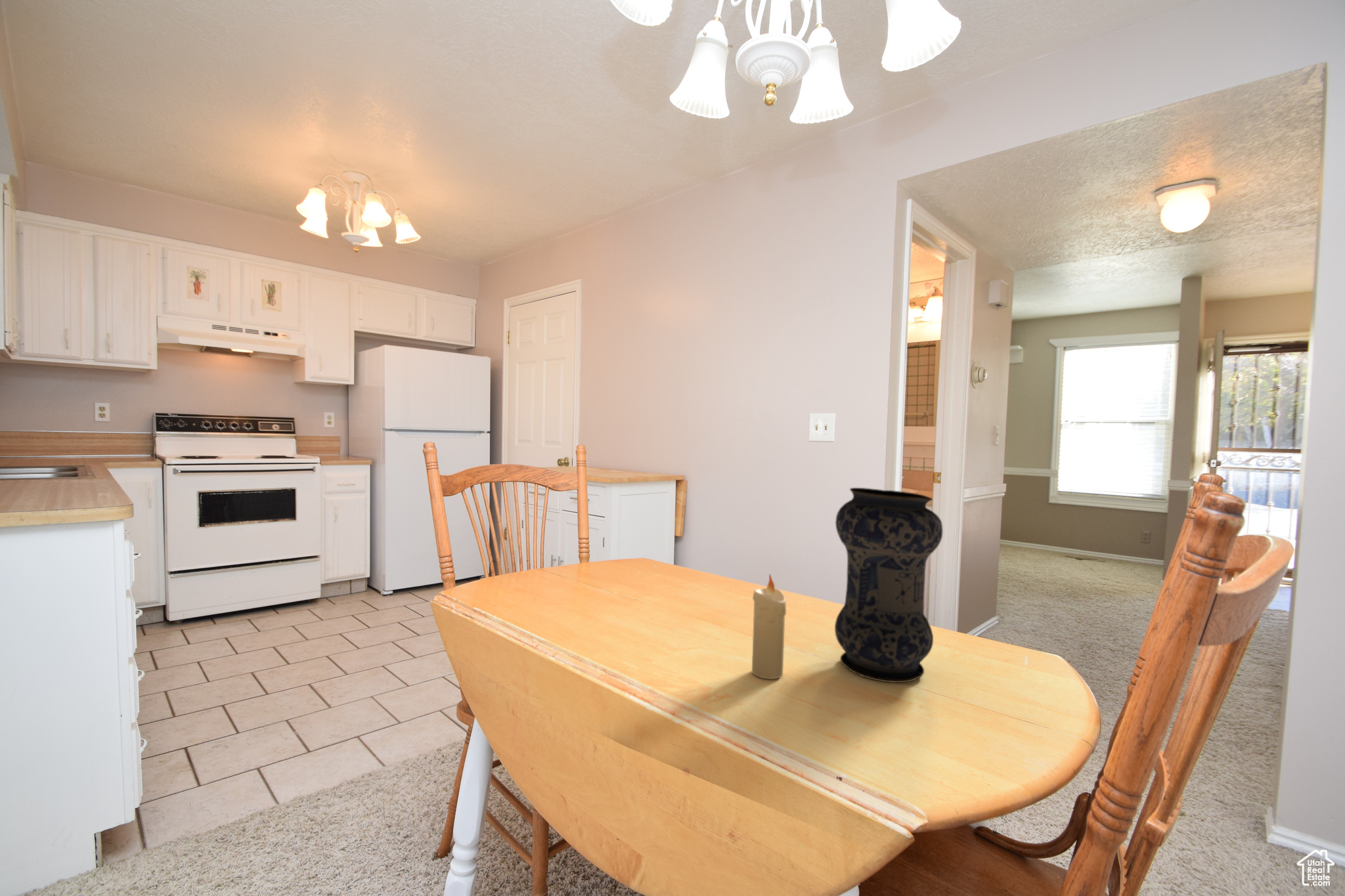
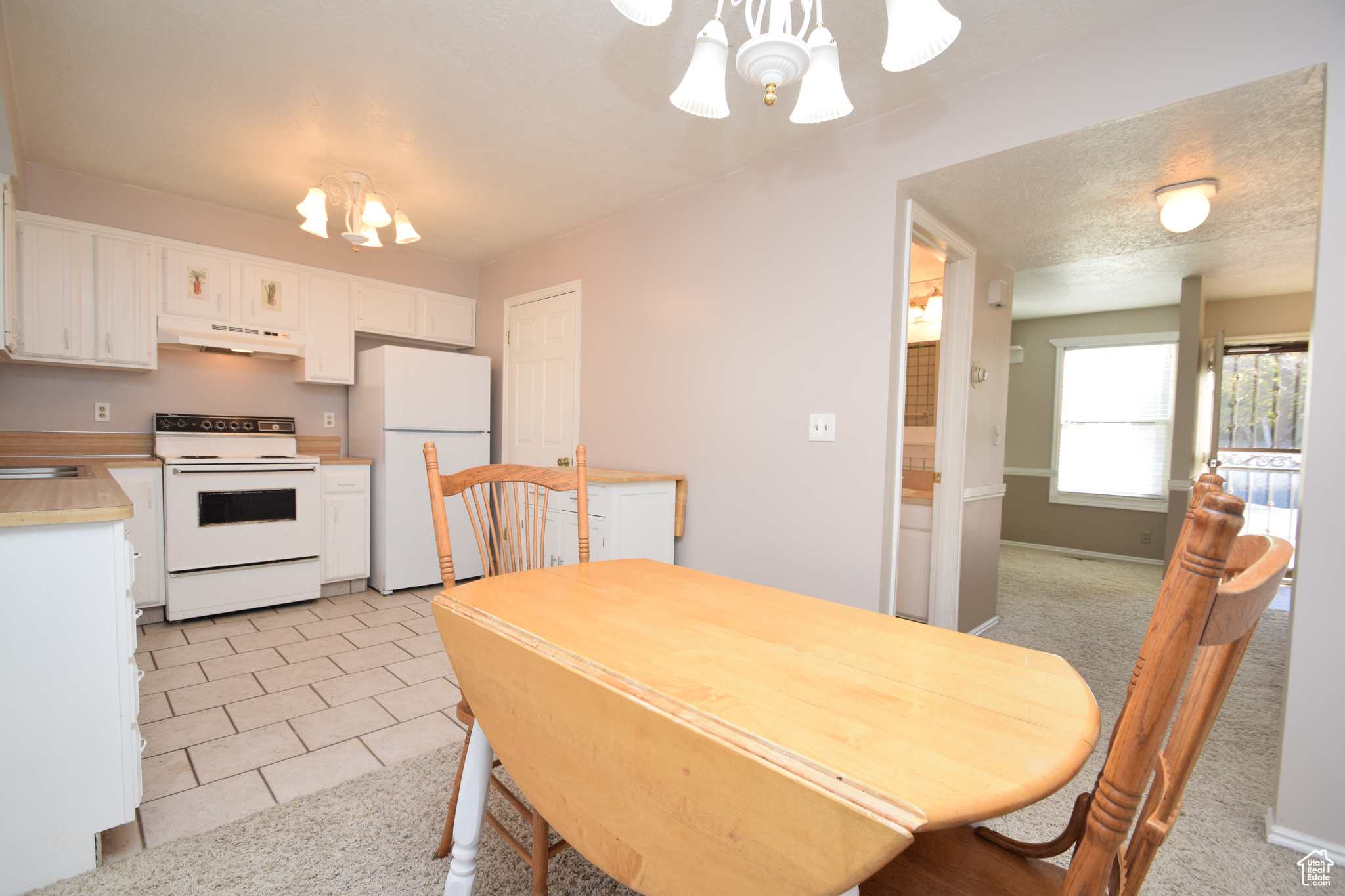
- vase [834,487,943,683]
- candle [751,573,787,680]
